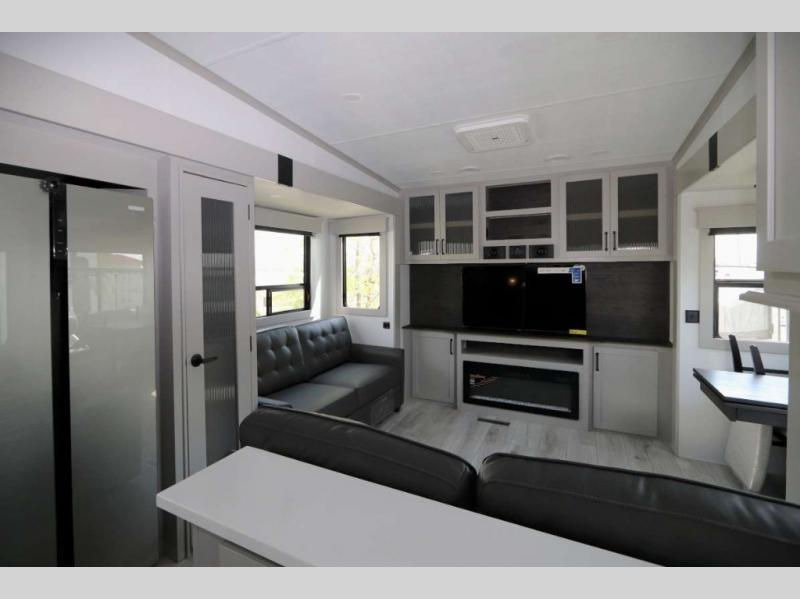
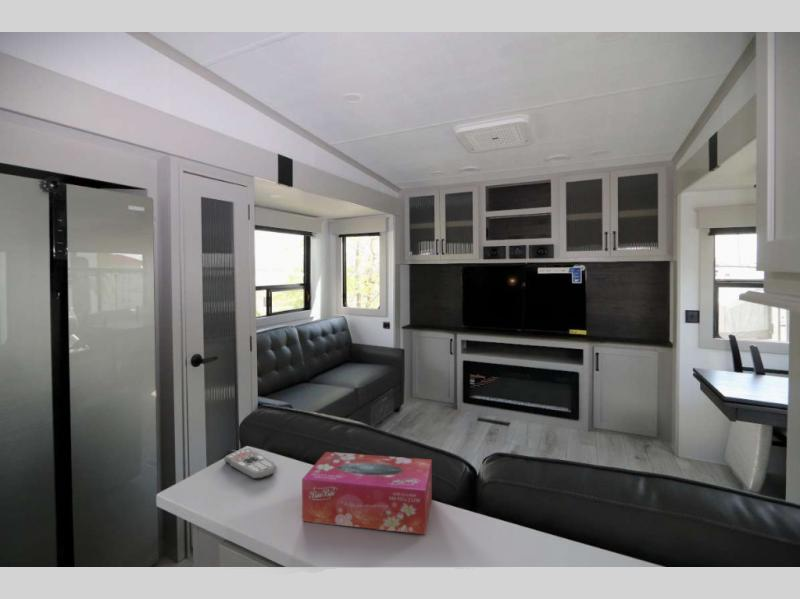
+ tissue box [301,451,433,535]
+ remote control [223,448,278,480]
